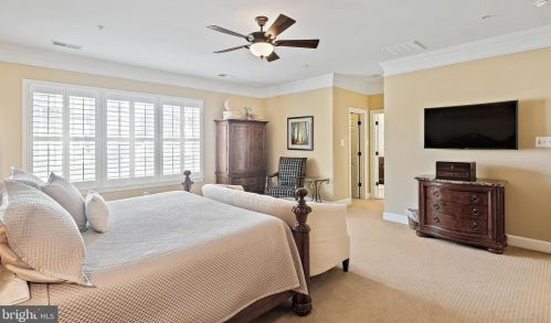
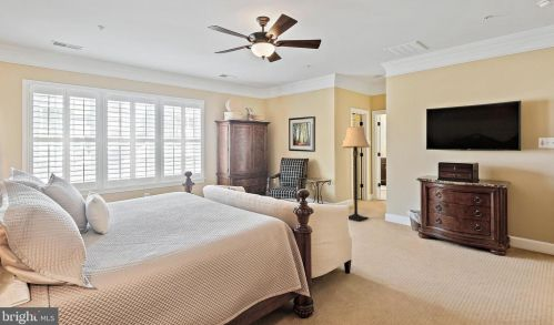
+ lamp [340,125,371,222]
